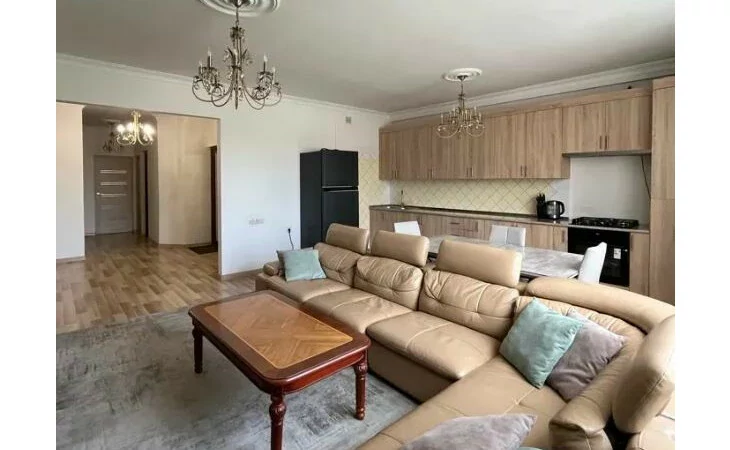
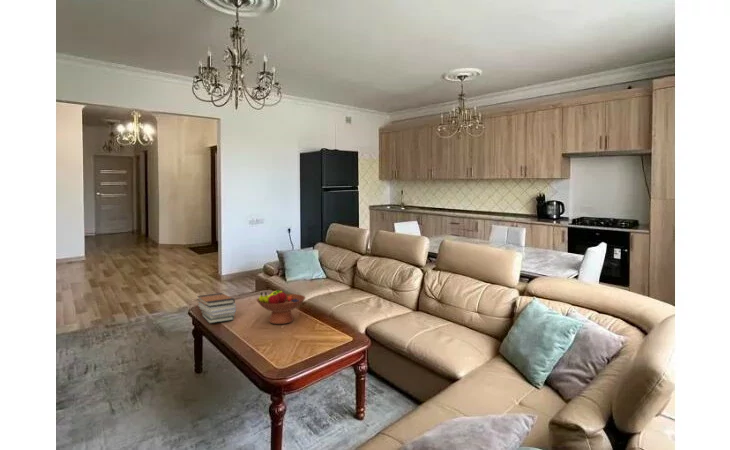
+ book stack [196,292,237,324]
+ fruit bowl [256,289,306,325]
